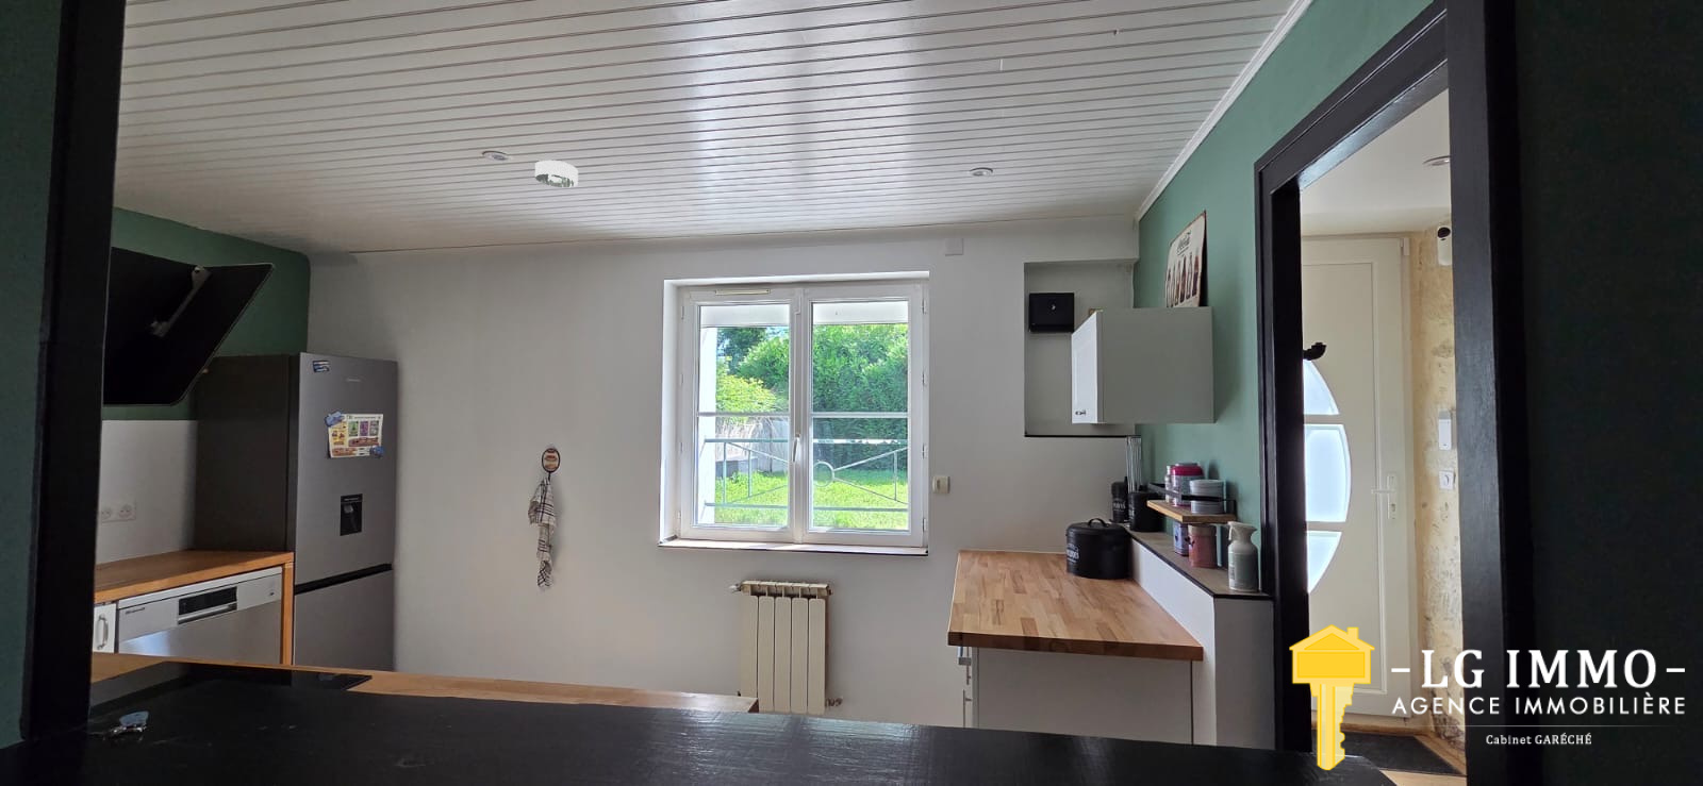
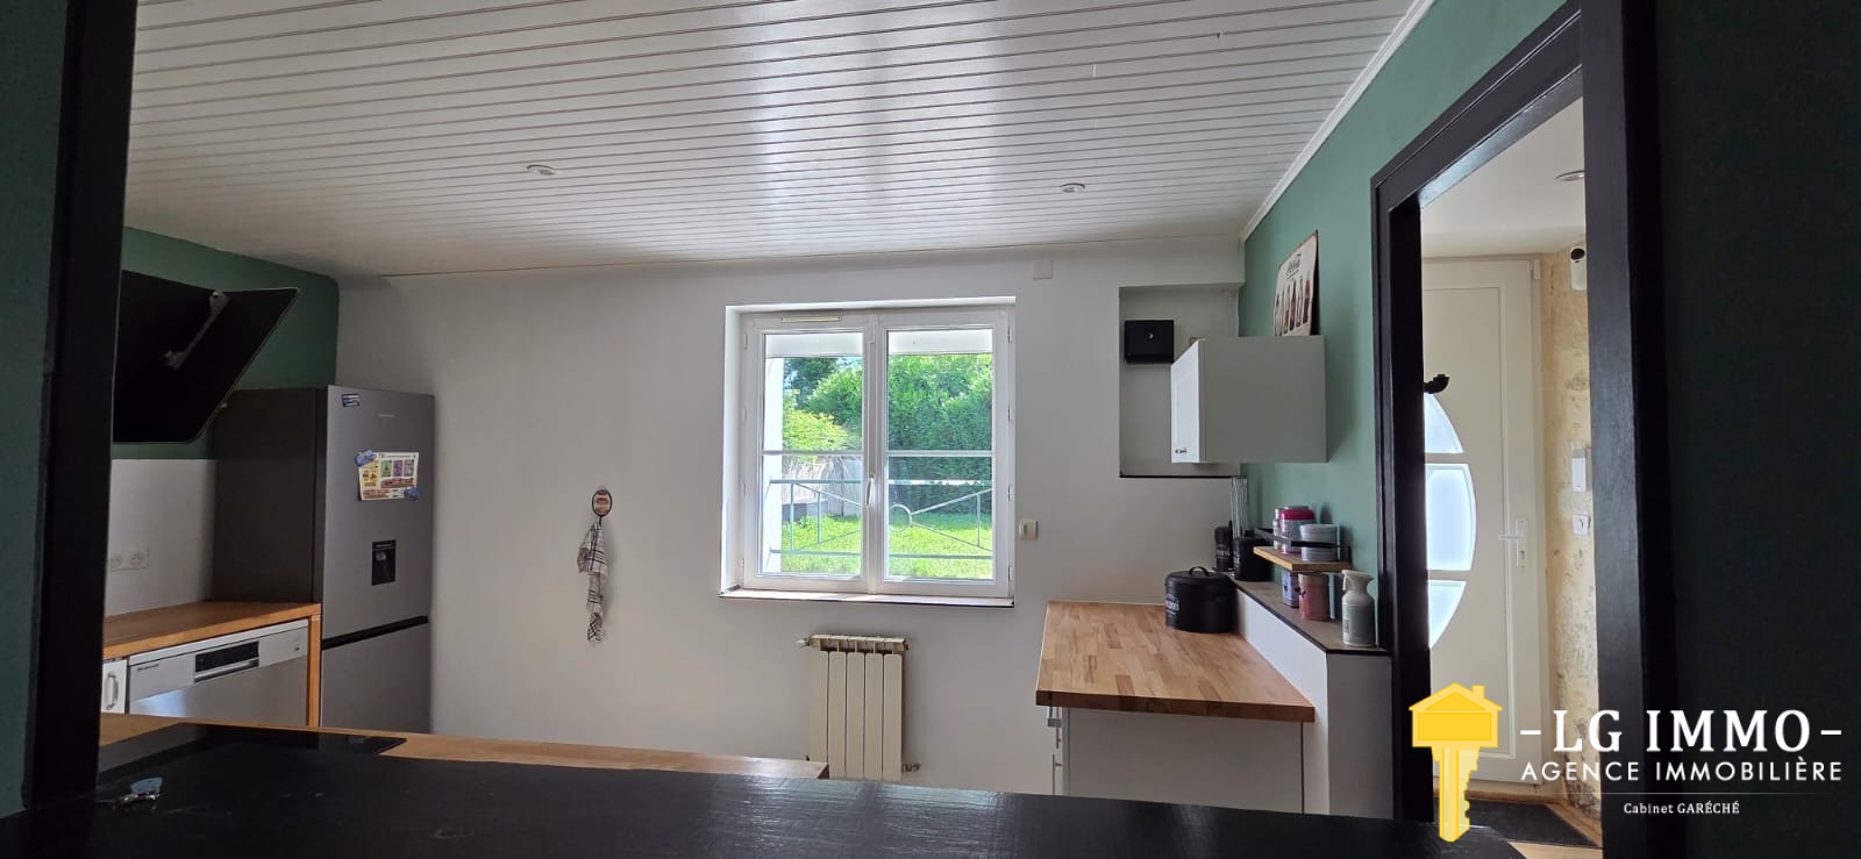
- smoke detector [534,159,579,188]
